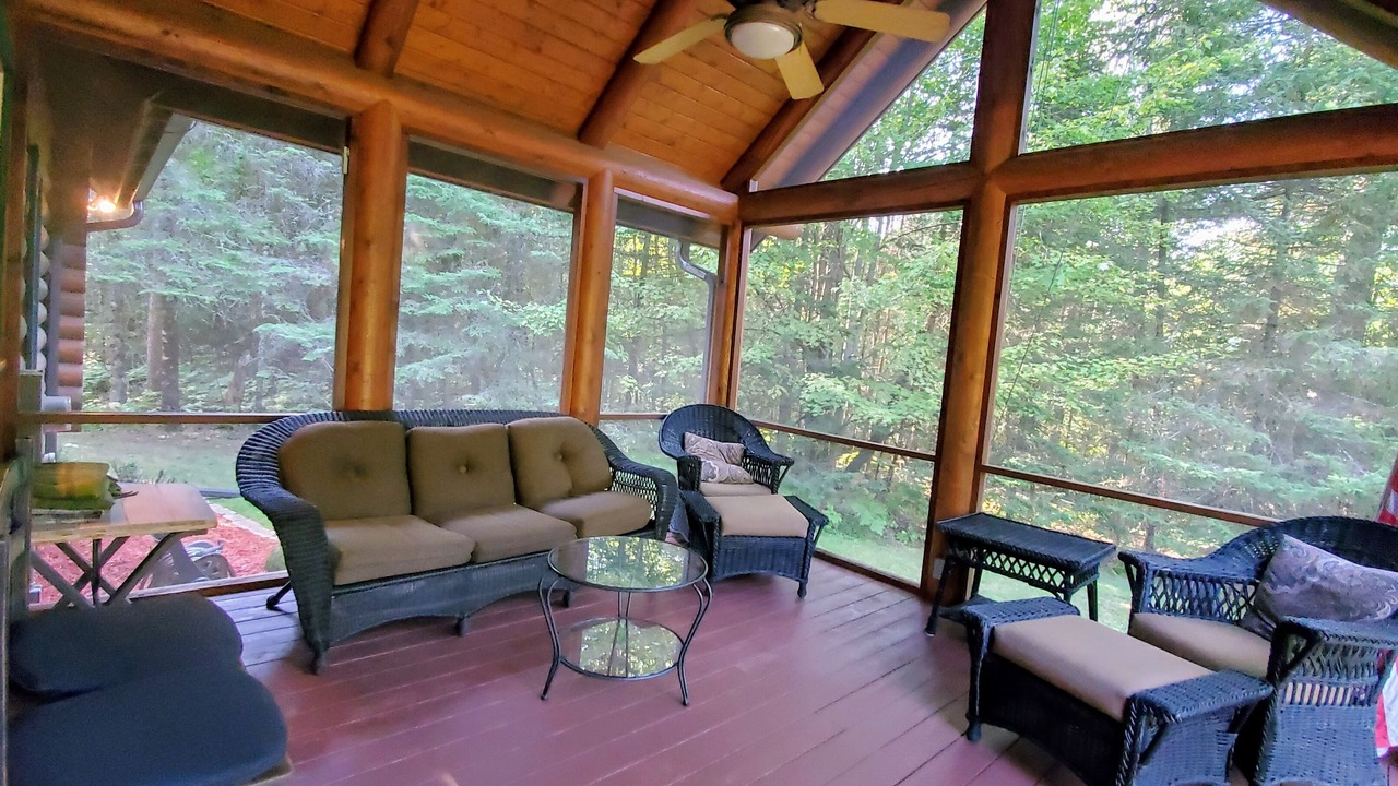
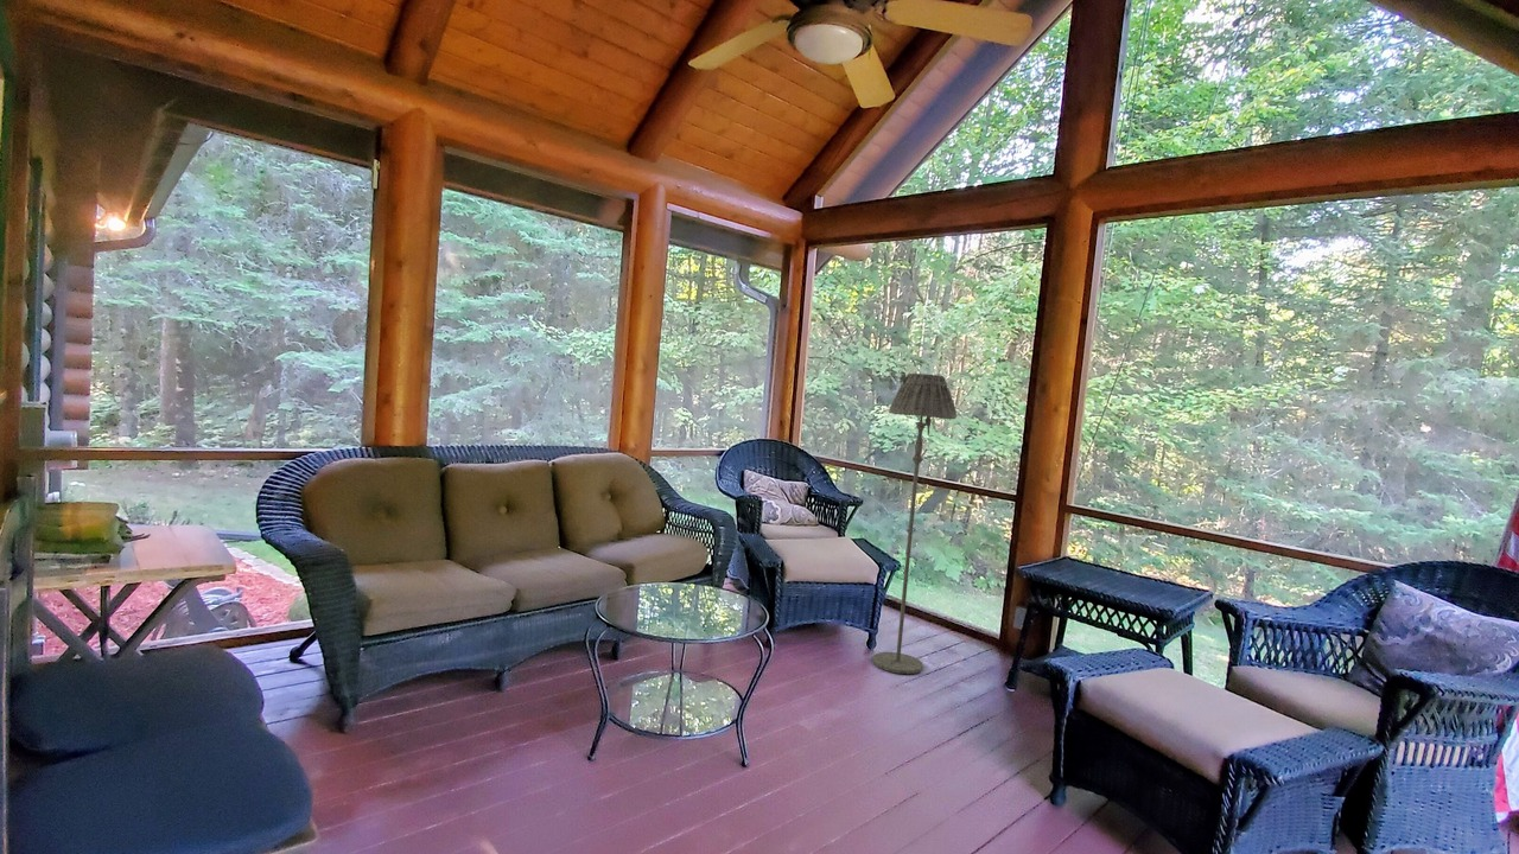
+ floor lamp [871,372,958,675]
